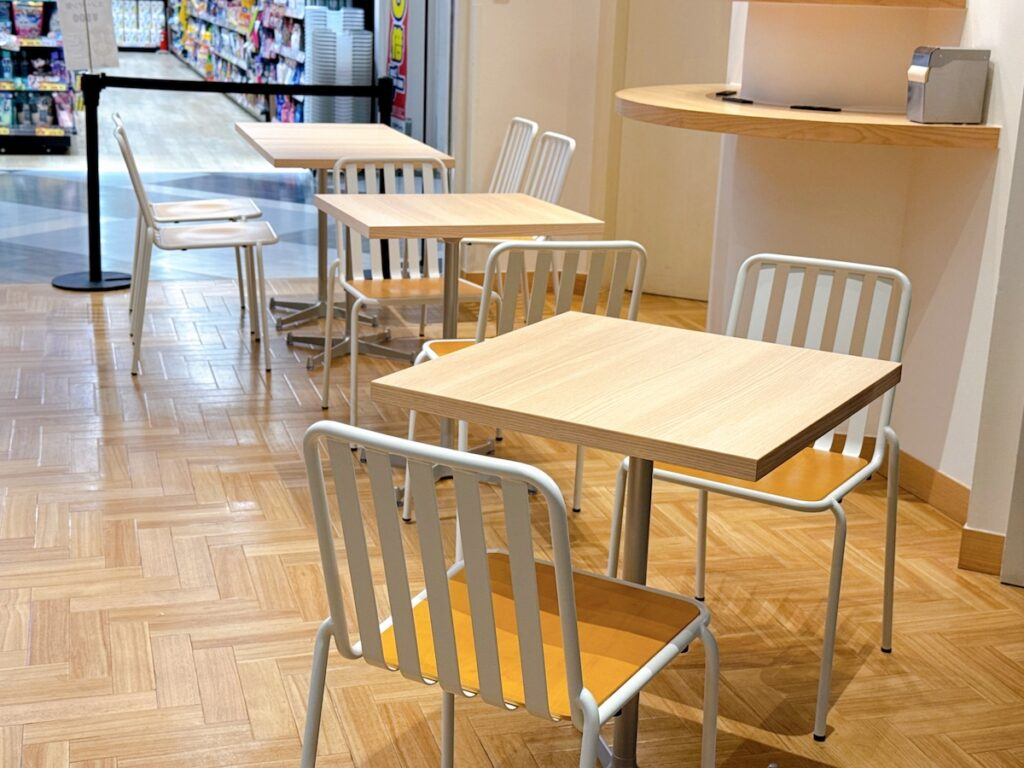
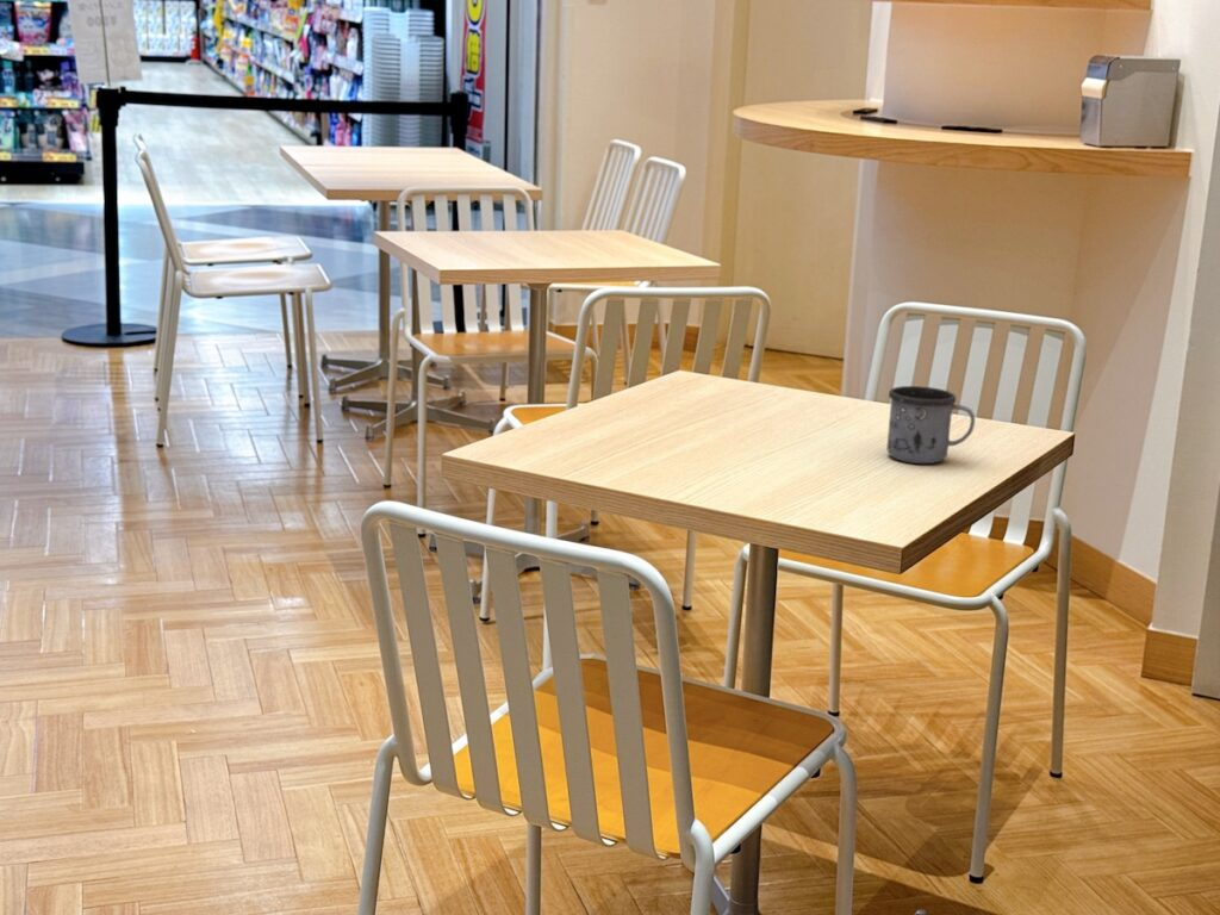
+ mug [885,385,976,465]
